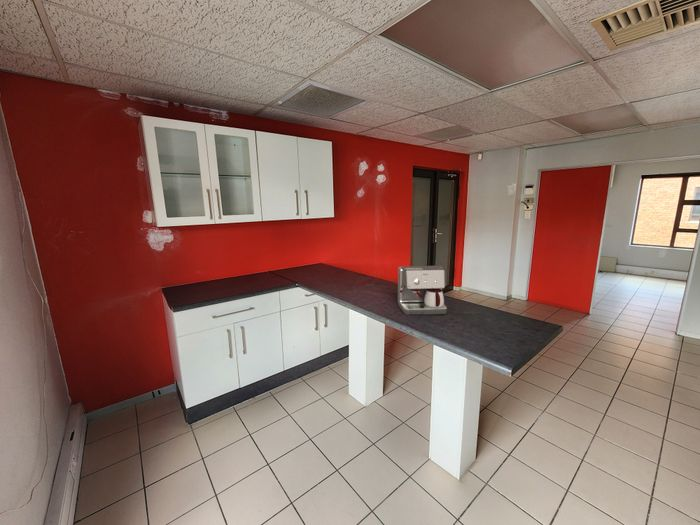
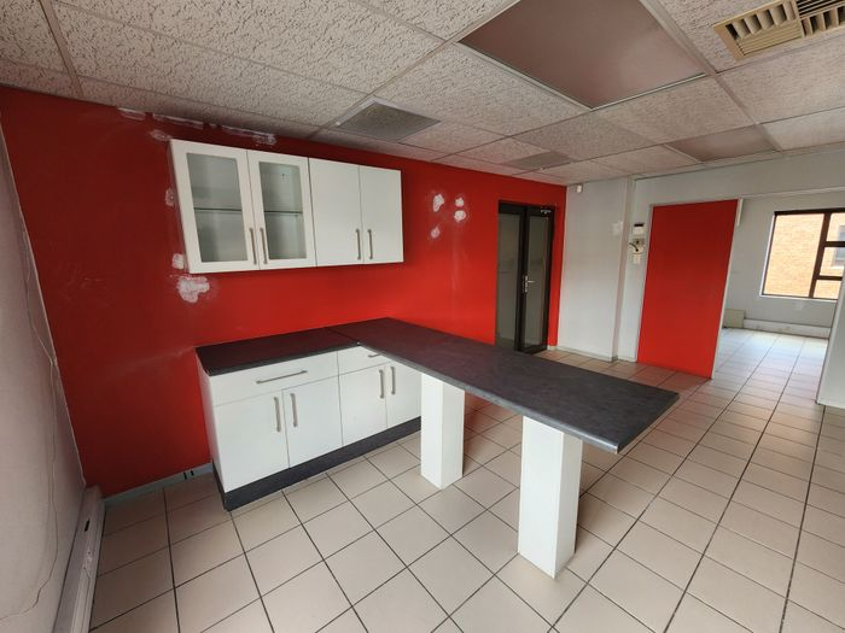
- coffee maker [397,265,448,316]
